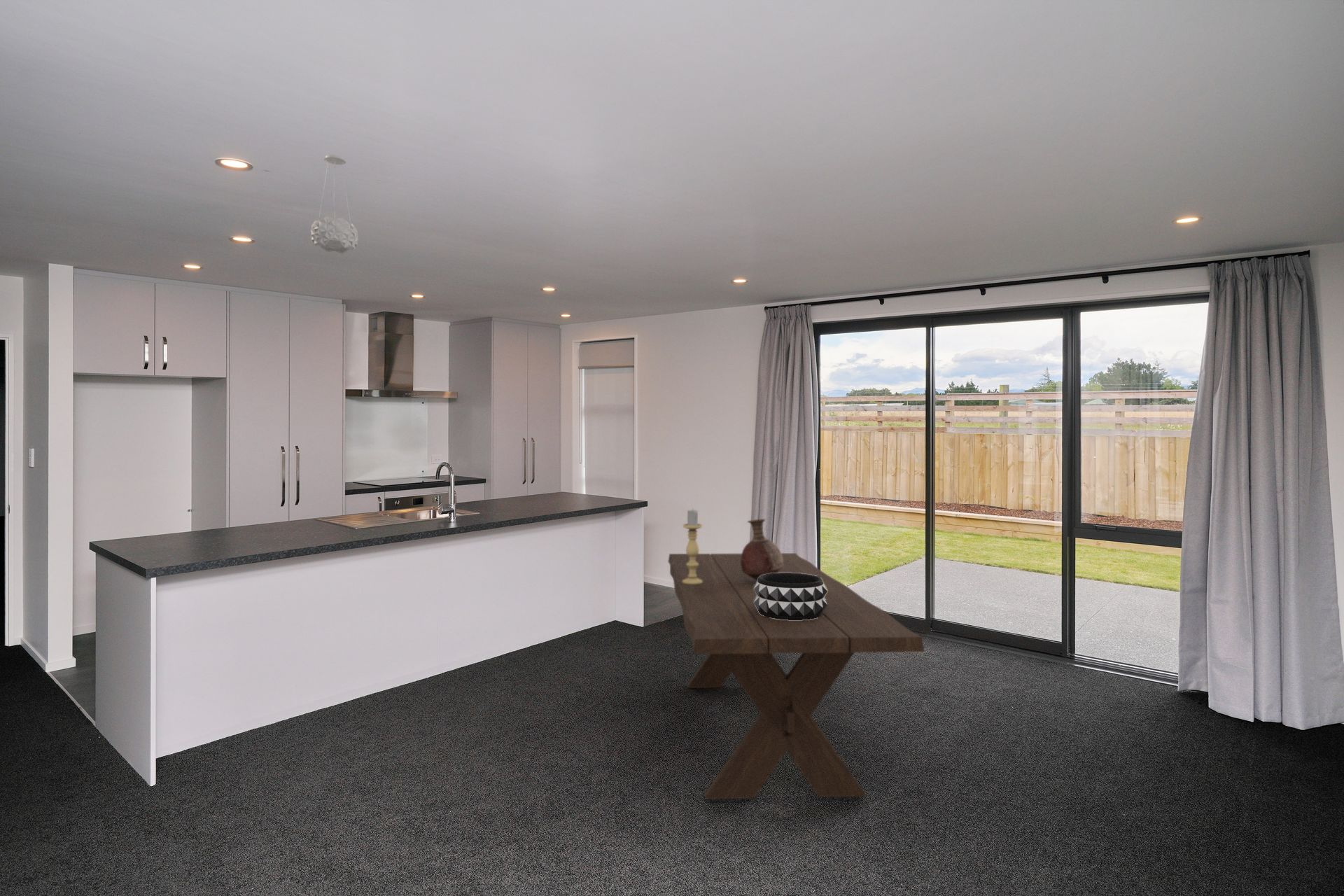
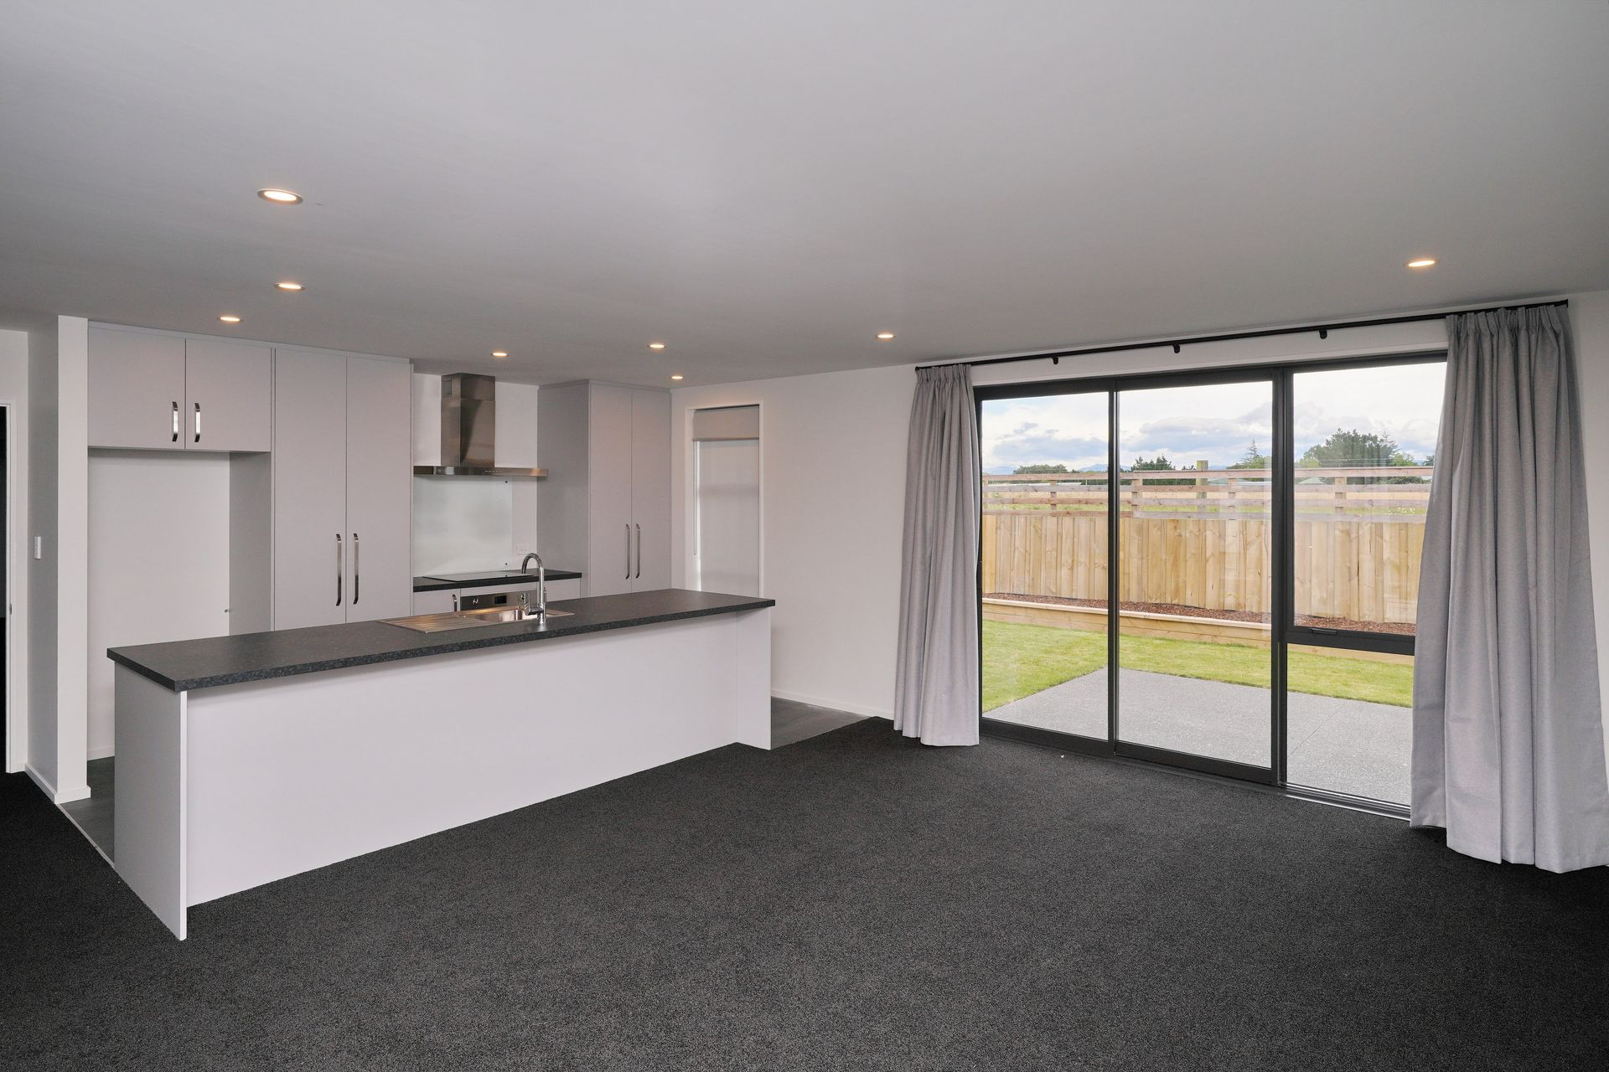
- pendant light [310,154,359,255]
- vase [741,518,783,580]
- candle holder [682,508,703,584]
- dining table [667,552,925,800]
- decorative bowl [754,573,827,620]
